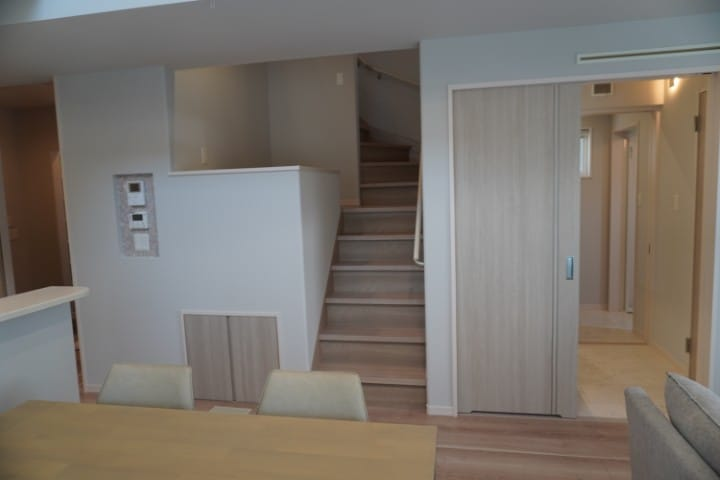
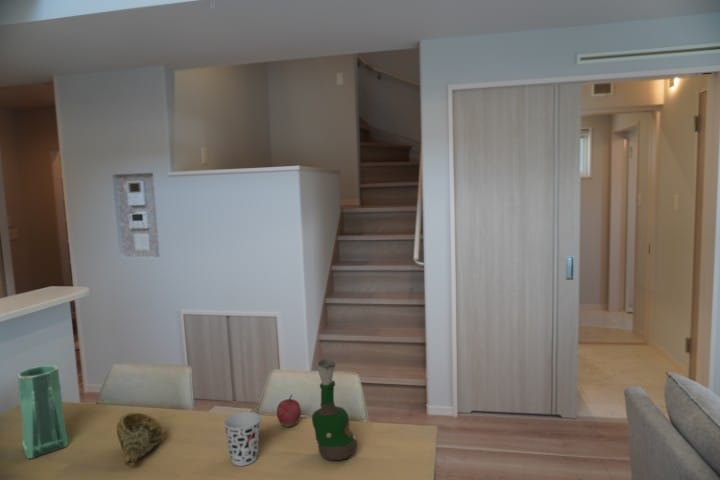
+ cup [222,411,262,467]
+ grog bottle [311,359,358,461]
+ vase [16,364,69,459]
+ decorative bowl [116,412,166,467]
+ apple [276,393,302,428]
